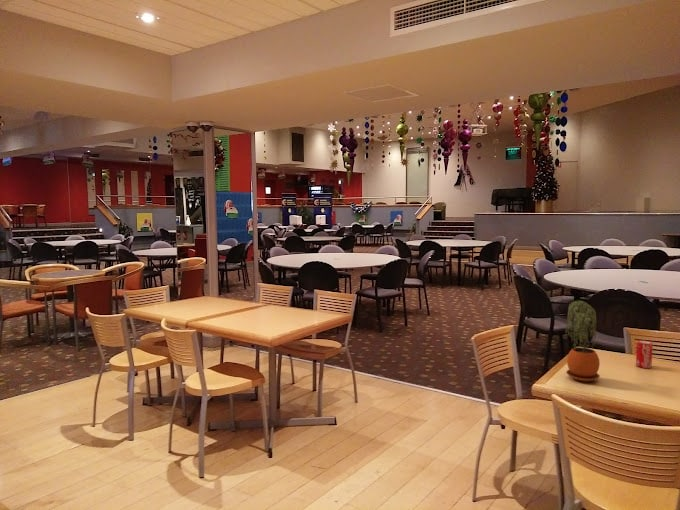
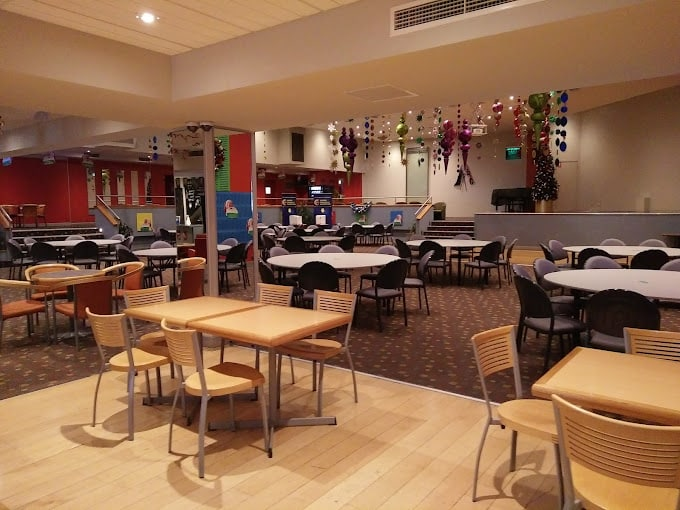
- potted plant [564,299,601,382]
- beverage can [635,339,654,369]
